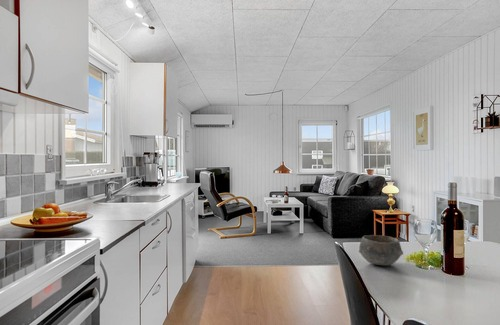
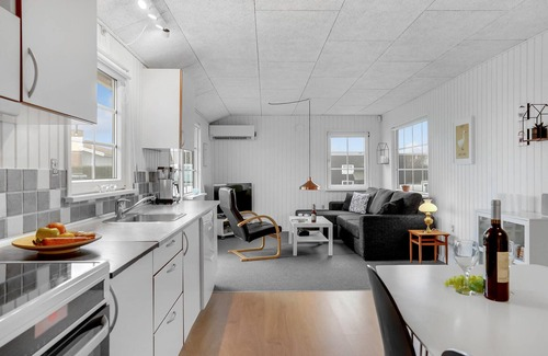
- bowl [358,234,404,267]
